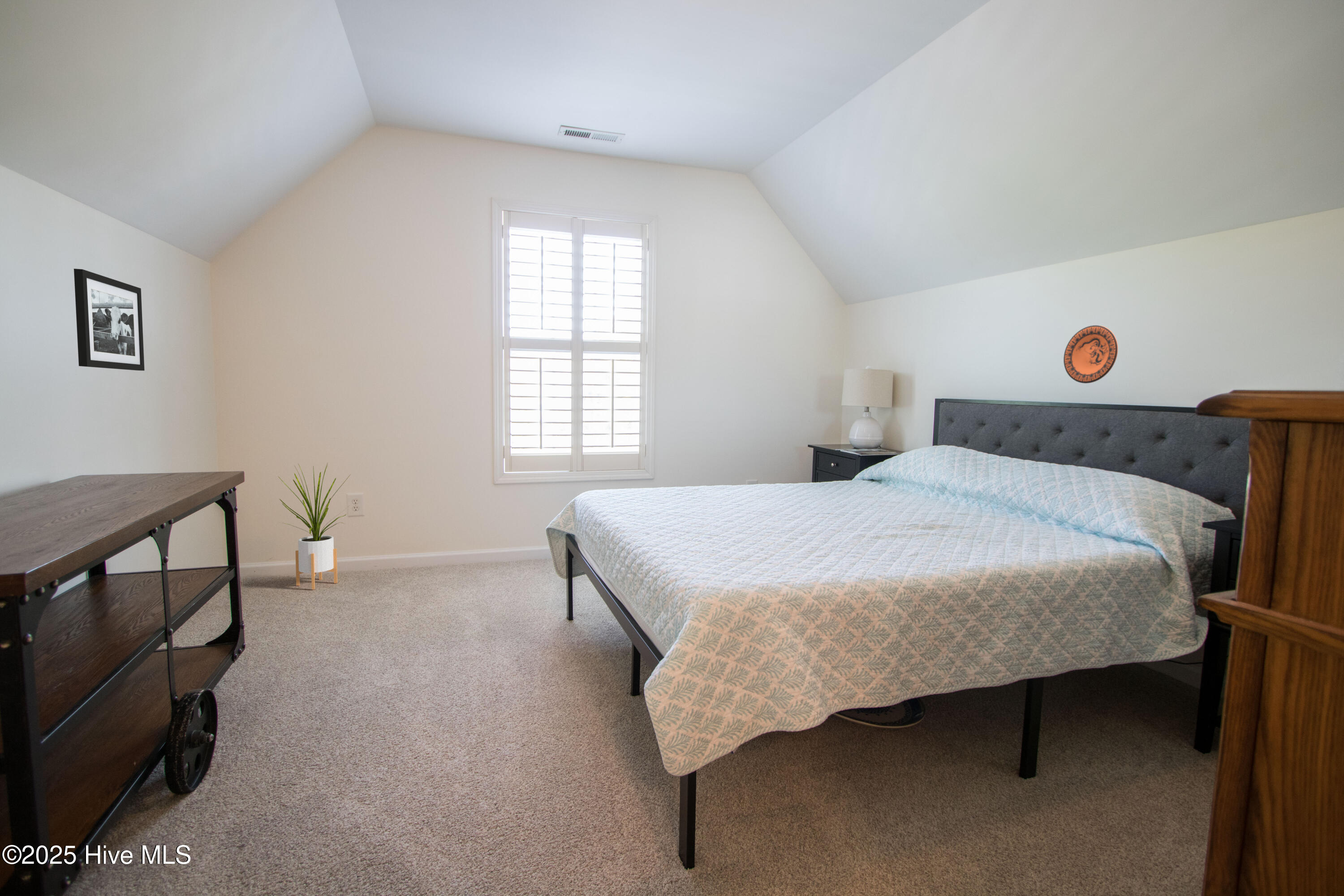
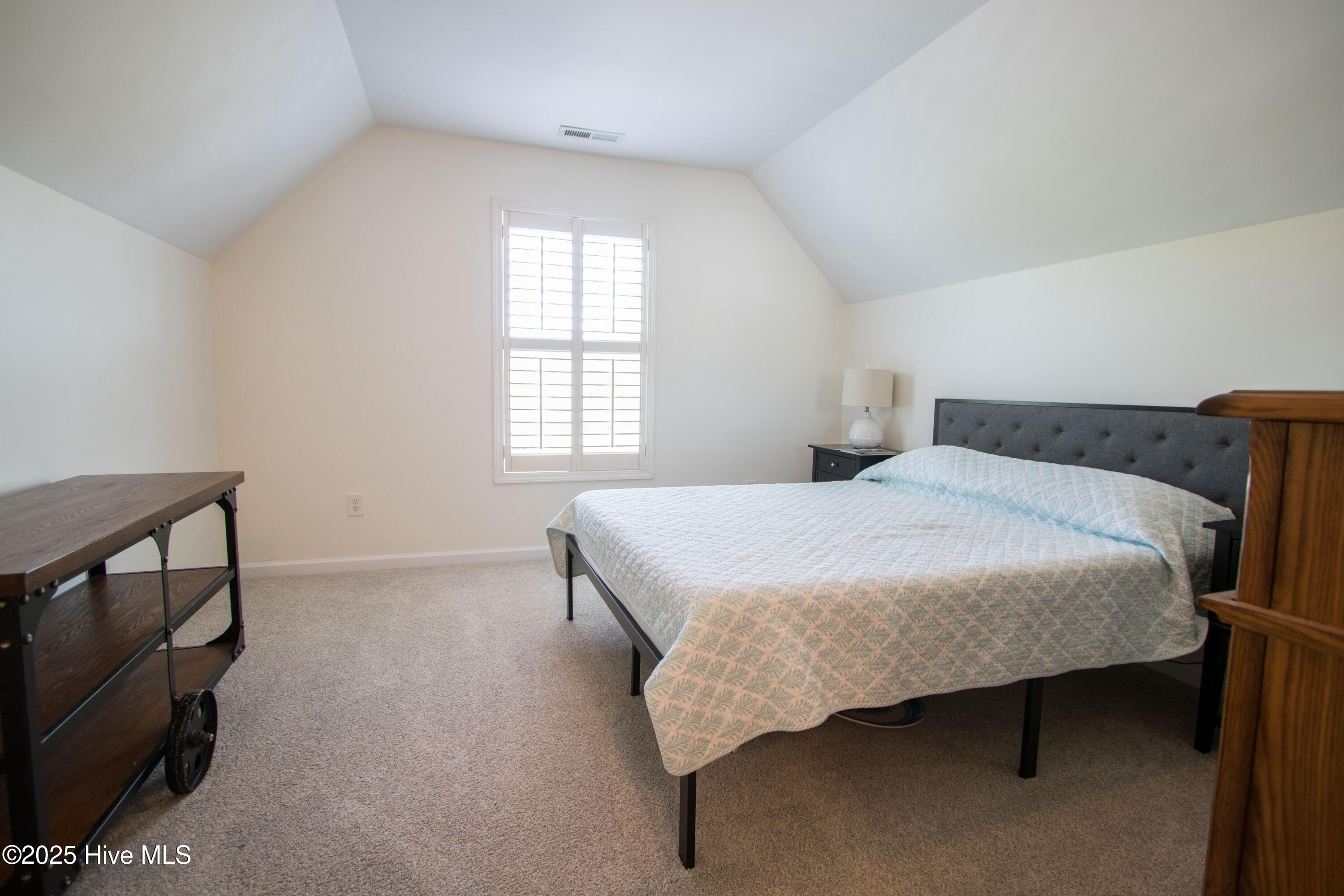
- decorative plate [1063,325,1118,384]
- house plant [278,462,352,590]
- picture frame [73,268,145,371]
